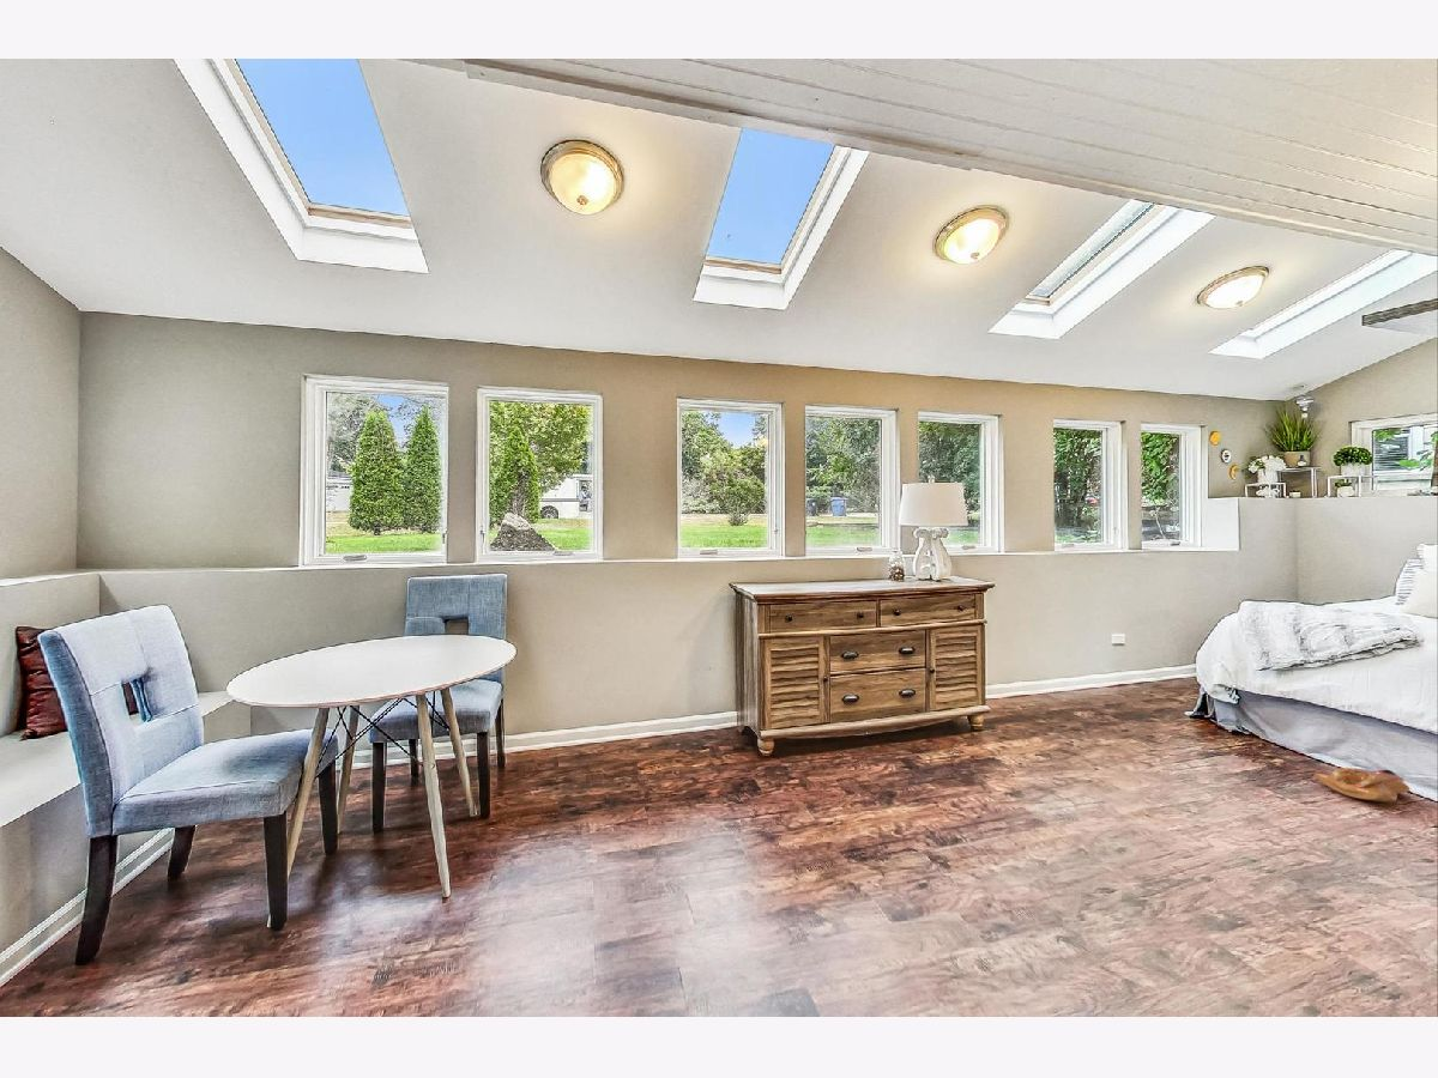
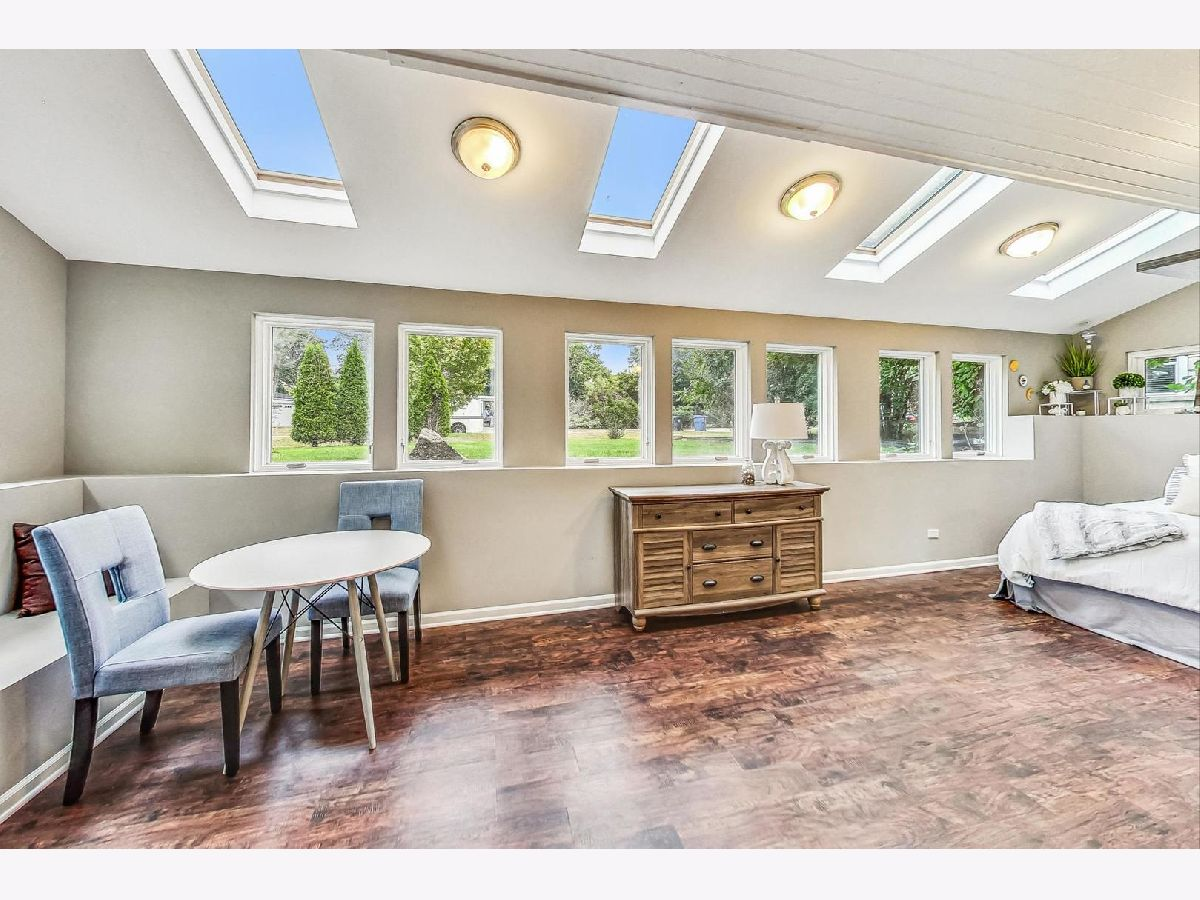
- shoe [1313,767,1410,804]
